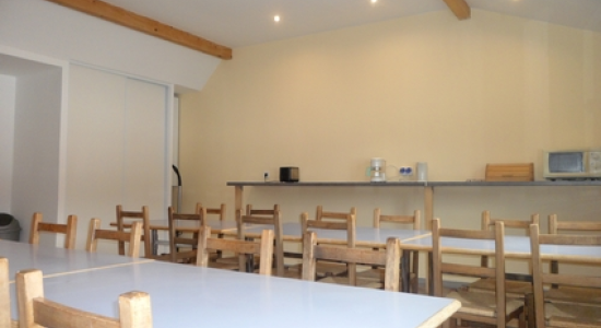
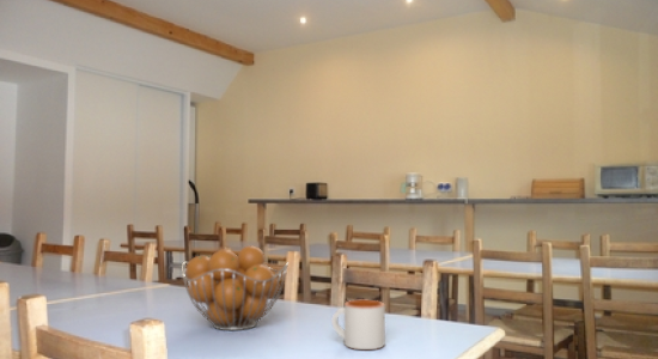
+ mug [330,299,386,351]
+ fruit basket [181,245,290,331]
